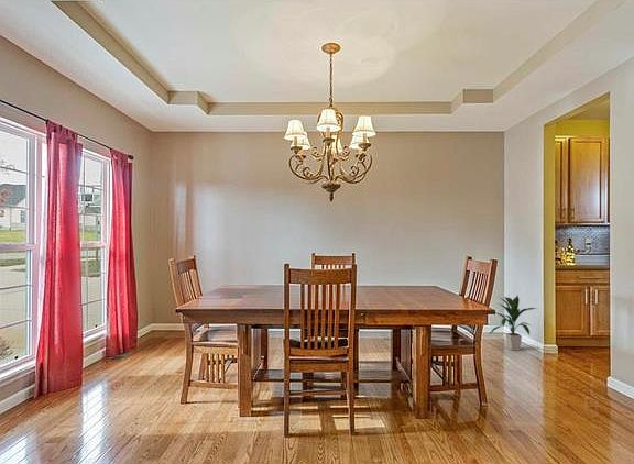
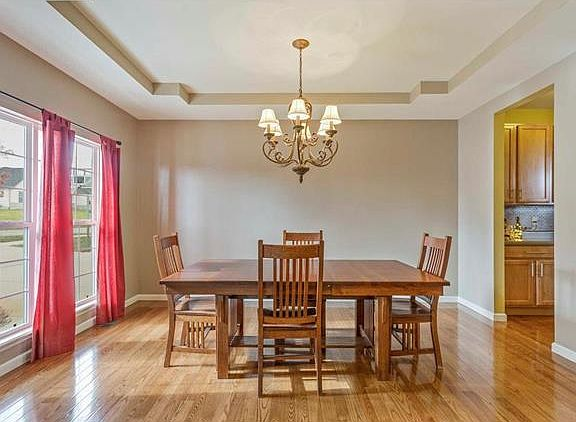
- indoor plant [489,294,538,352]
